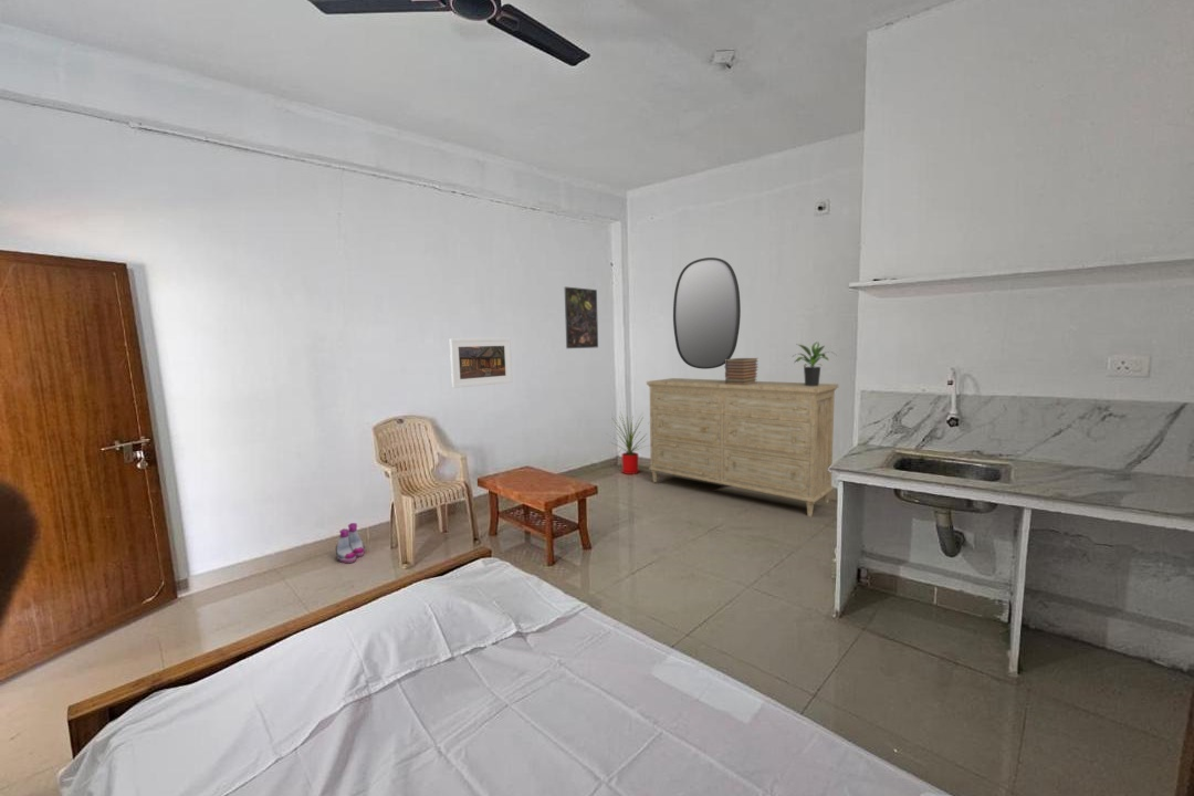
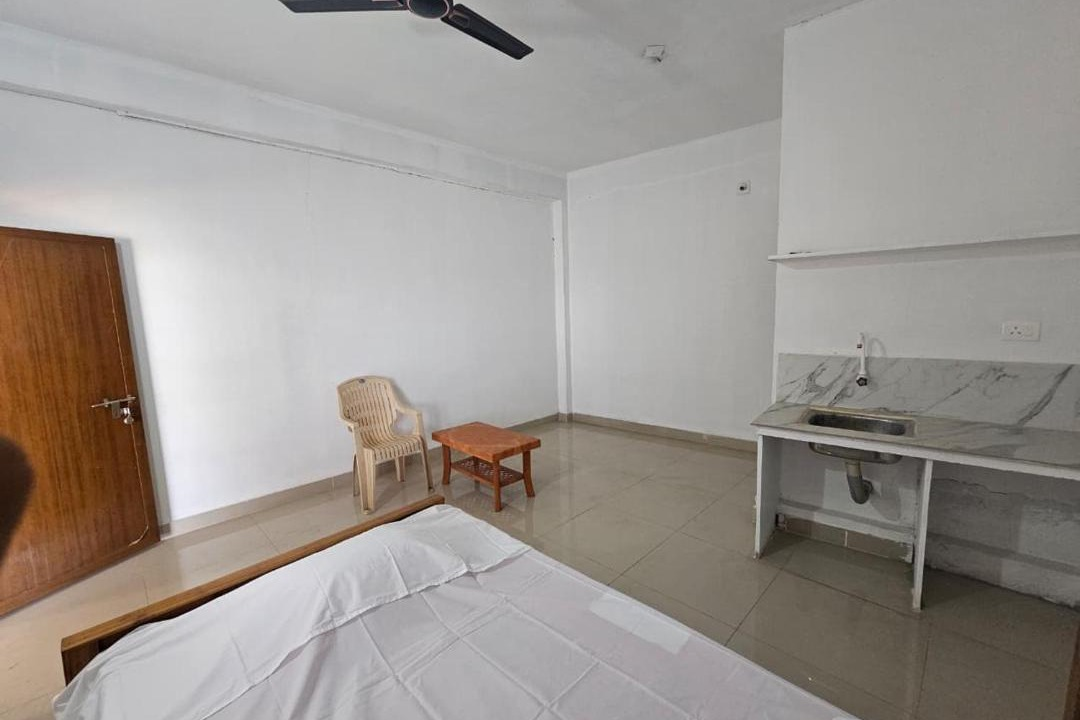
- boots [335,522,366,564]
- potted plant [793,341,837,386]
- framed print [449,337,513,389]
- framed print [564,286,599,349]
- house plant [607,411,649,475]
- home mirror [672,256,742,370]
- dresser [646,377,839,517]
- book stack [724,357,760,385]
